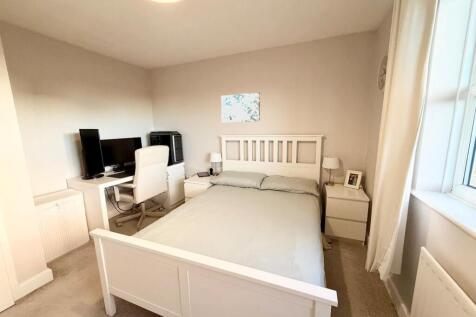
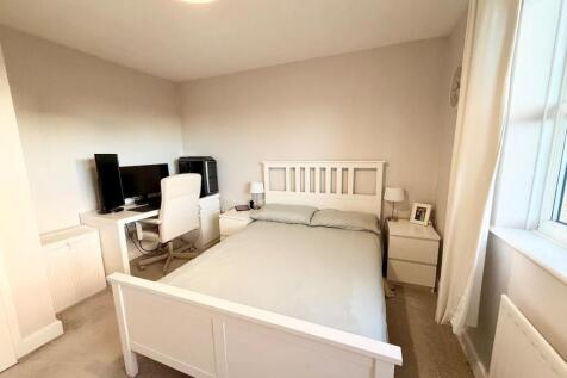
- wall art [220,91,261,123]
